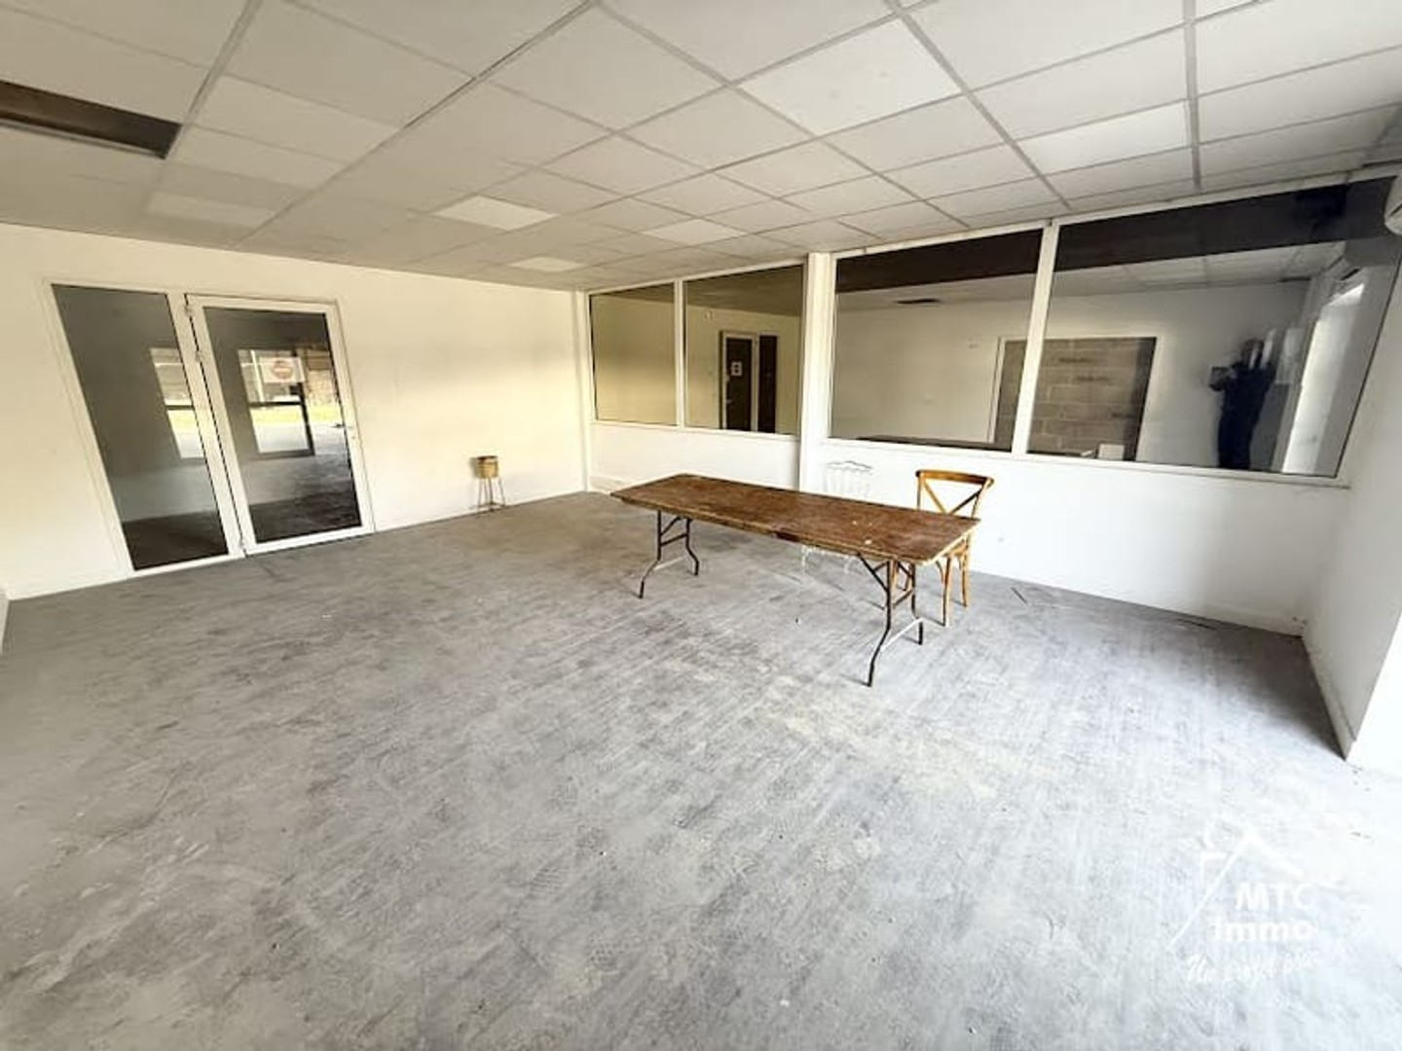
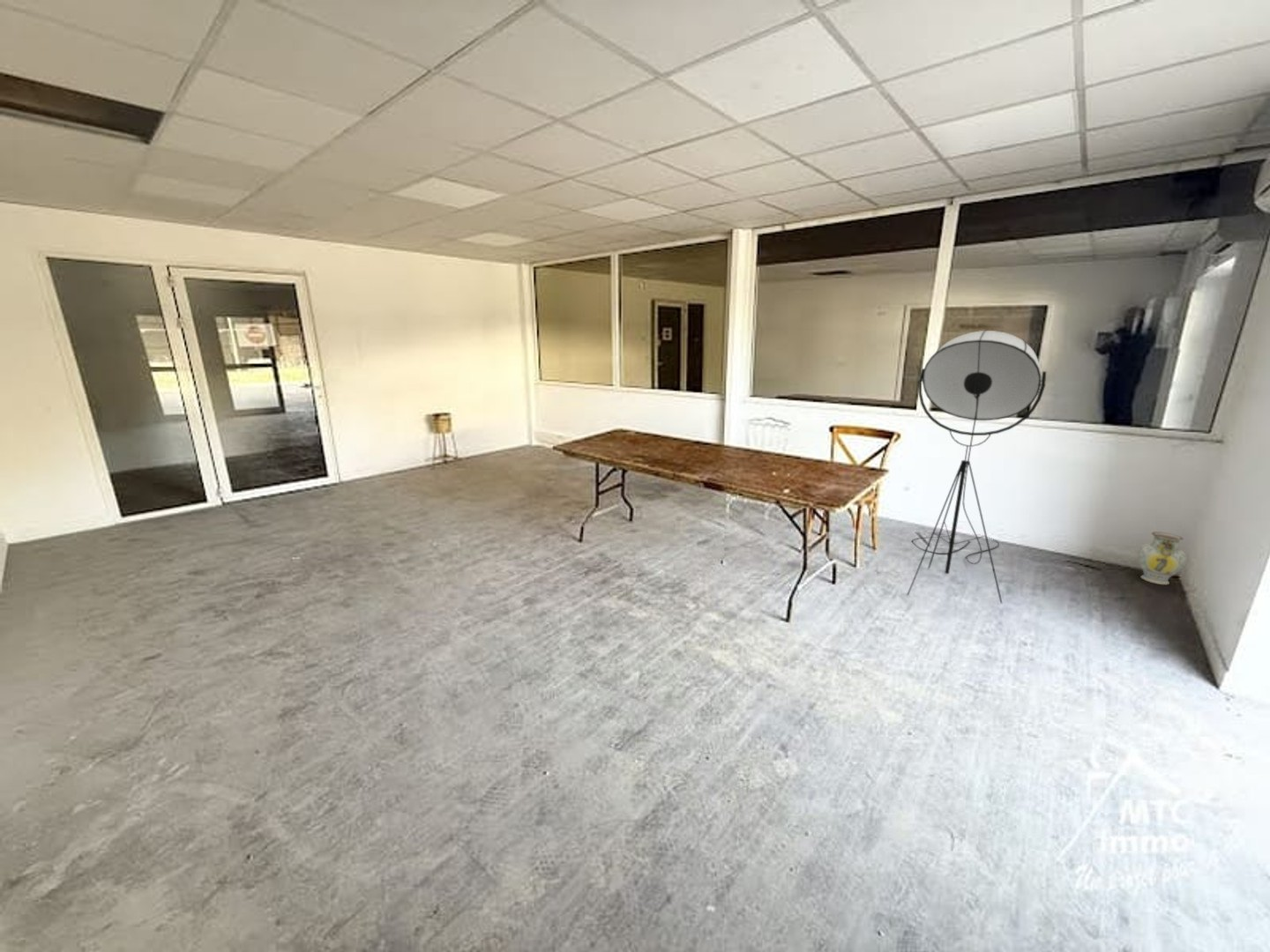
+ floor lamp [907,330,1047,604]
+ ceramic jug [1137,531,1188,585]
